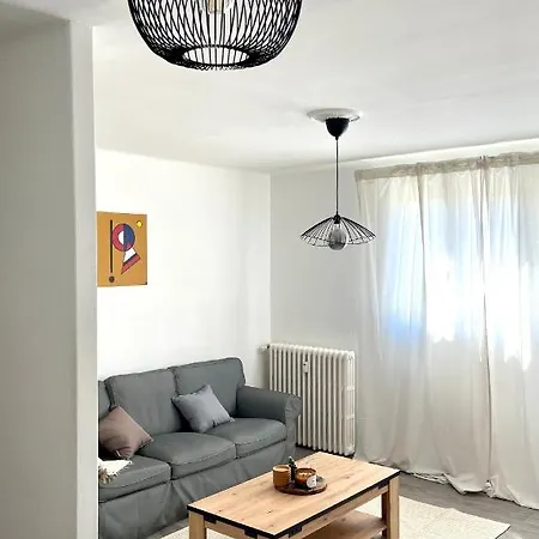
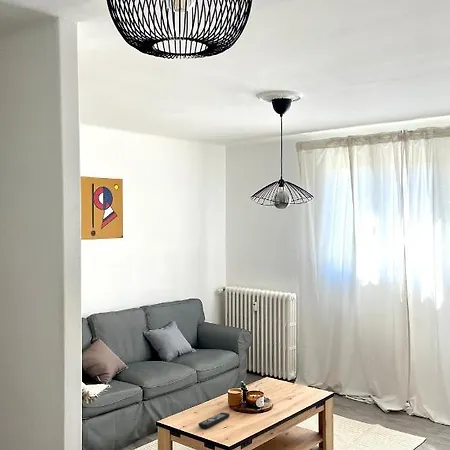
+ remote control [197,411,231,429]
